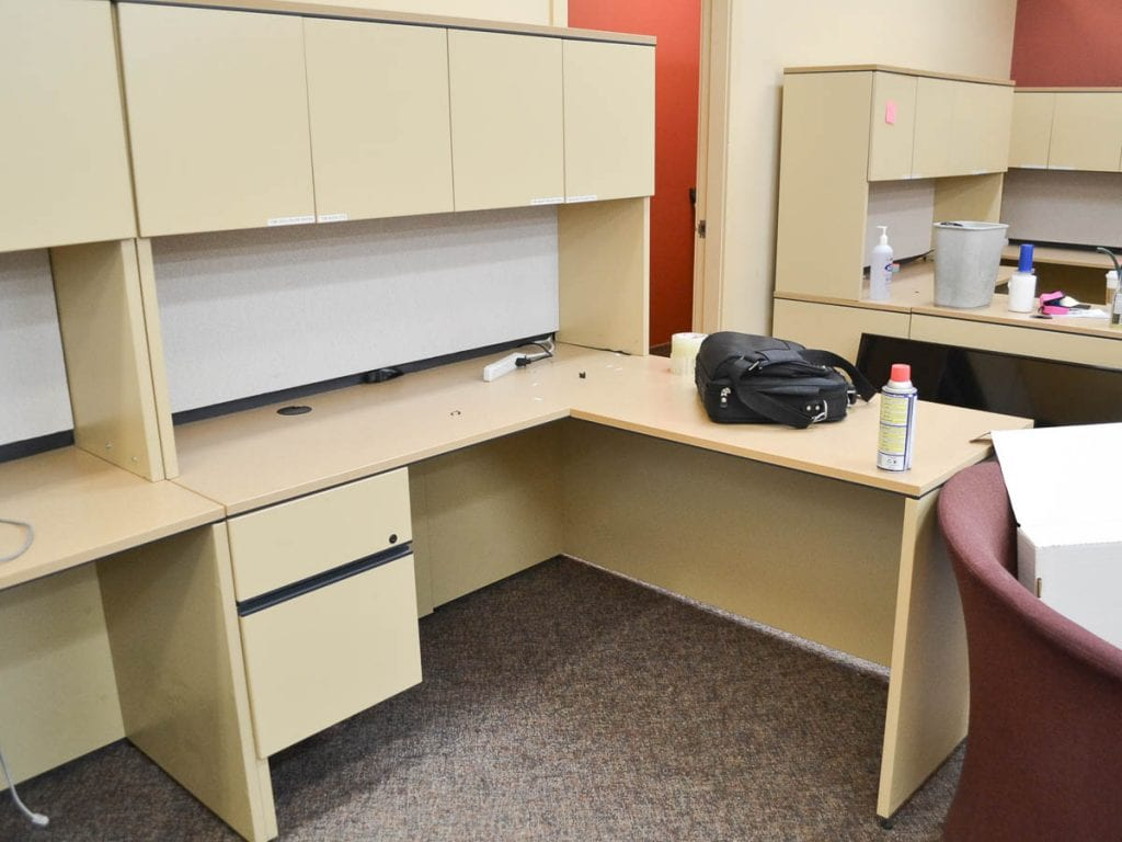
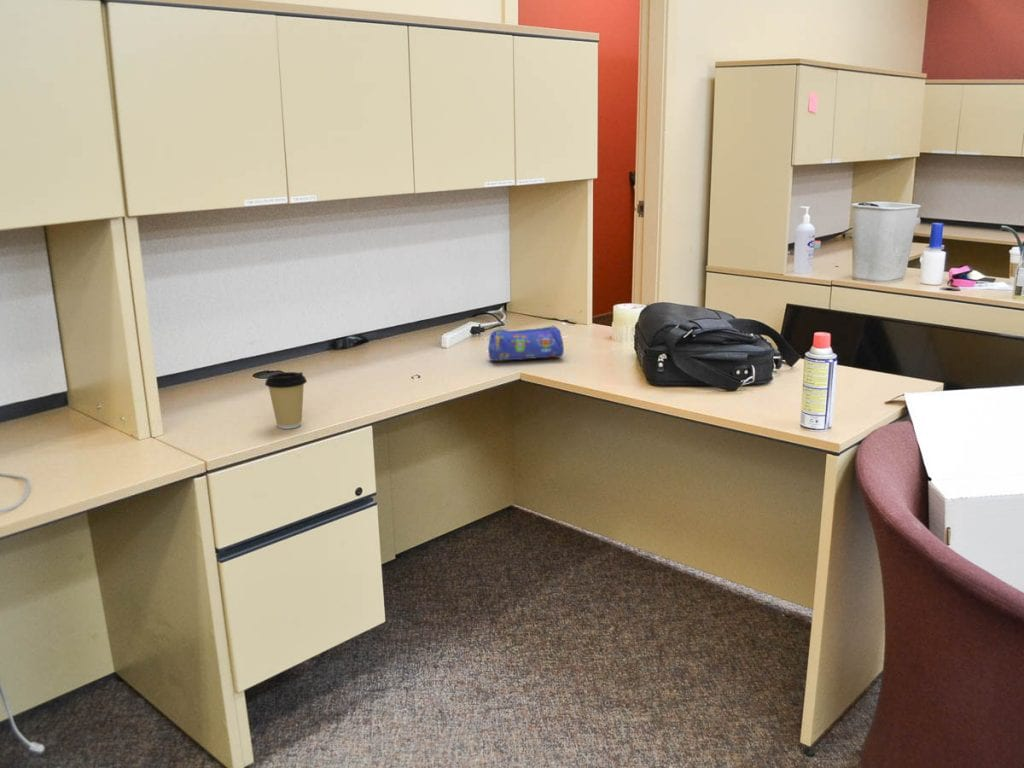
+ pencil case [487,324,565,362]
+ coffee cup [264,371,308,430]
